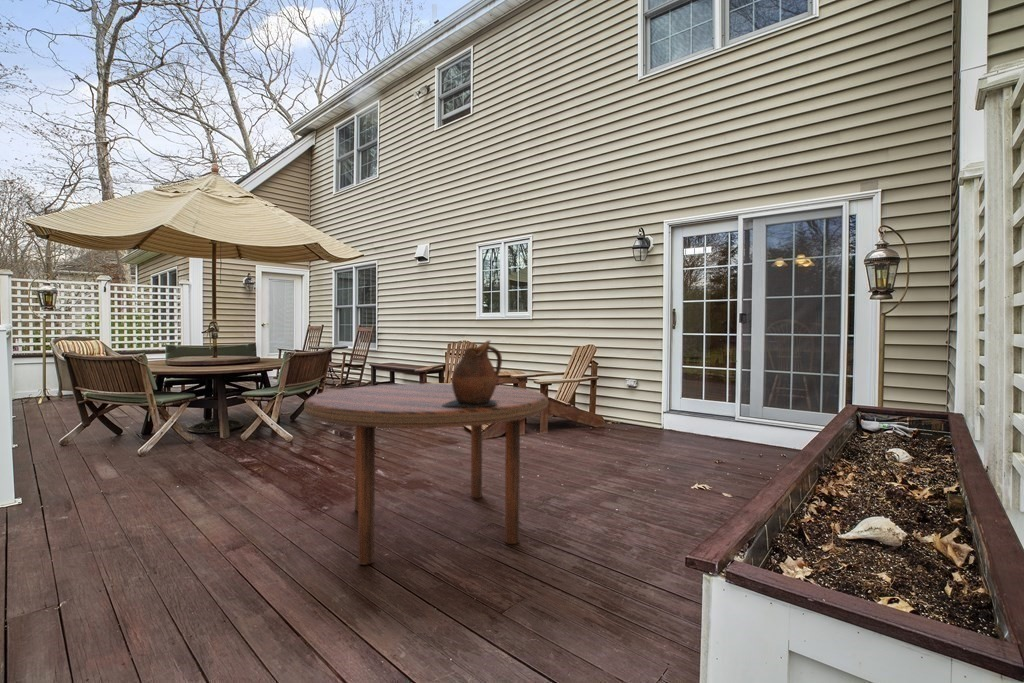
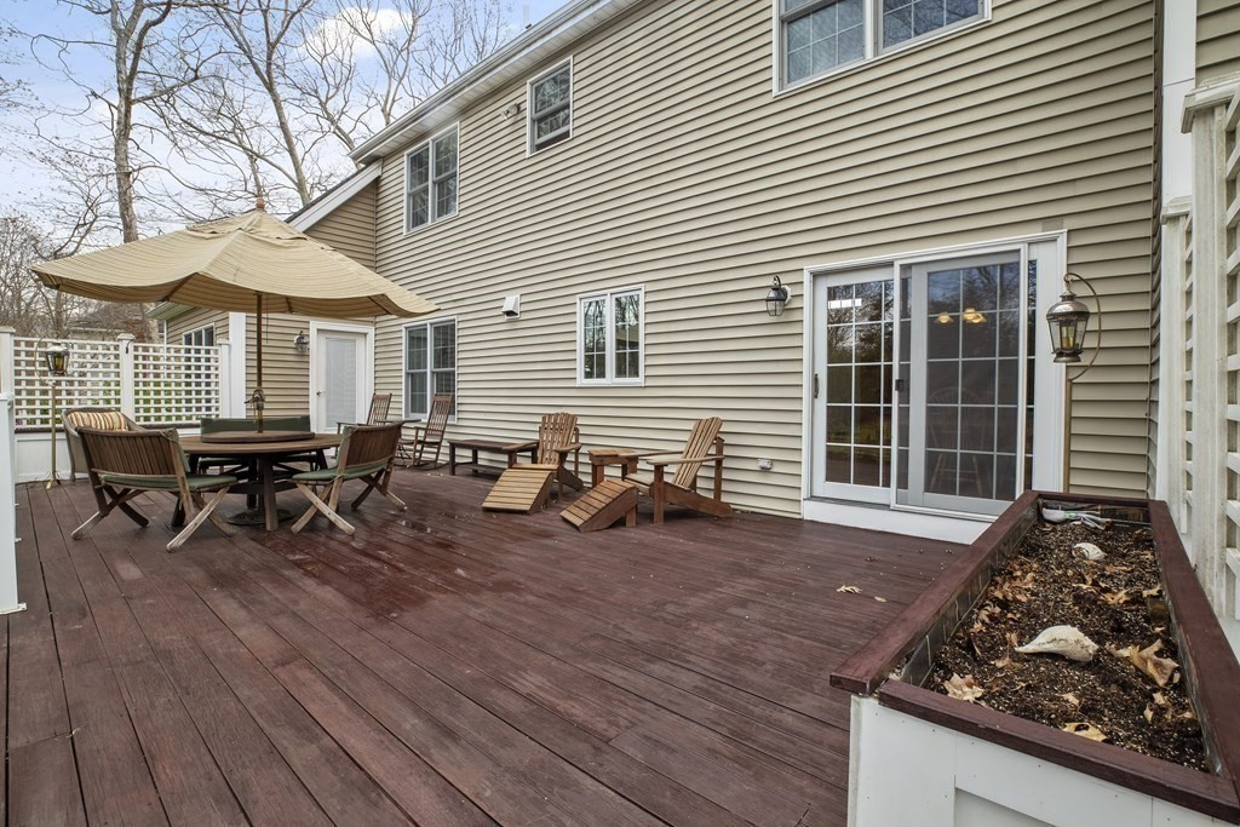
- ceramic pitcher [442,340,503,408]
- dining table [303,382,549,566]
